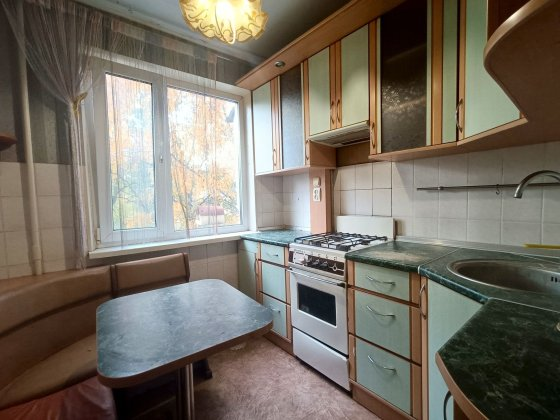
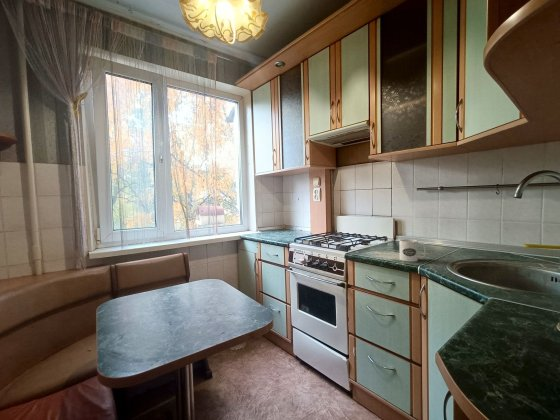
+ mug [399,238,427,263]
